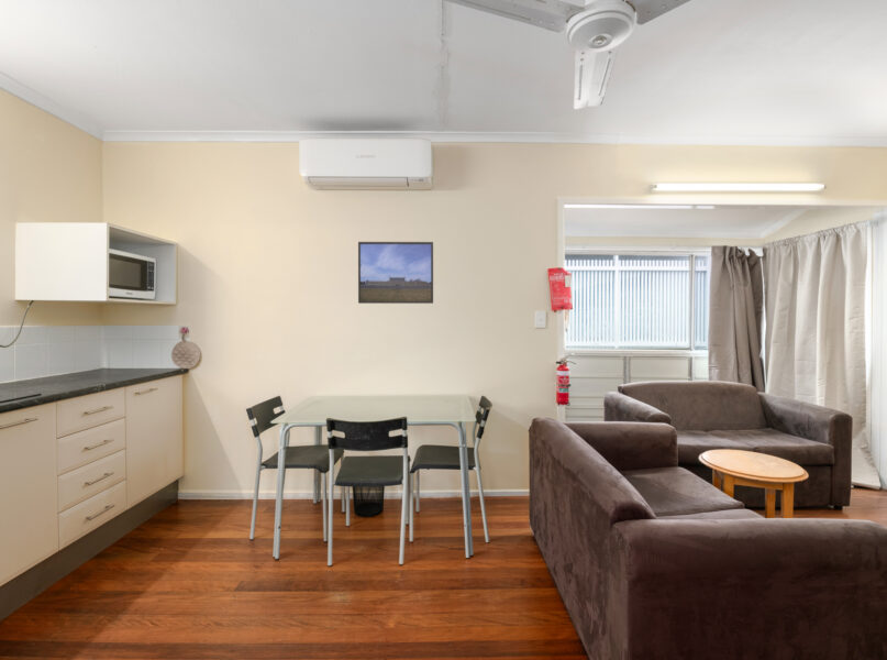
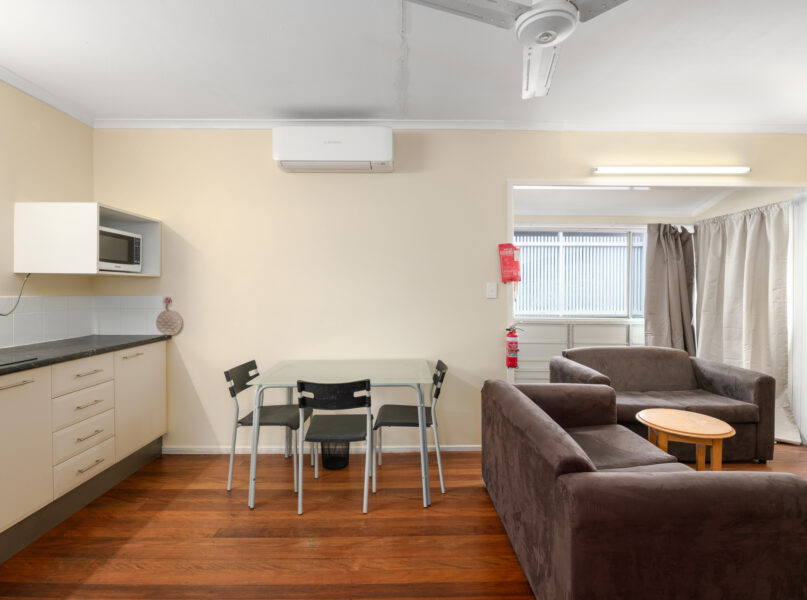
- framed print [357,241,434,305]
